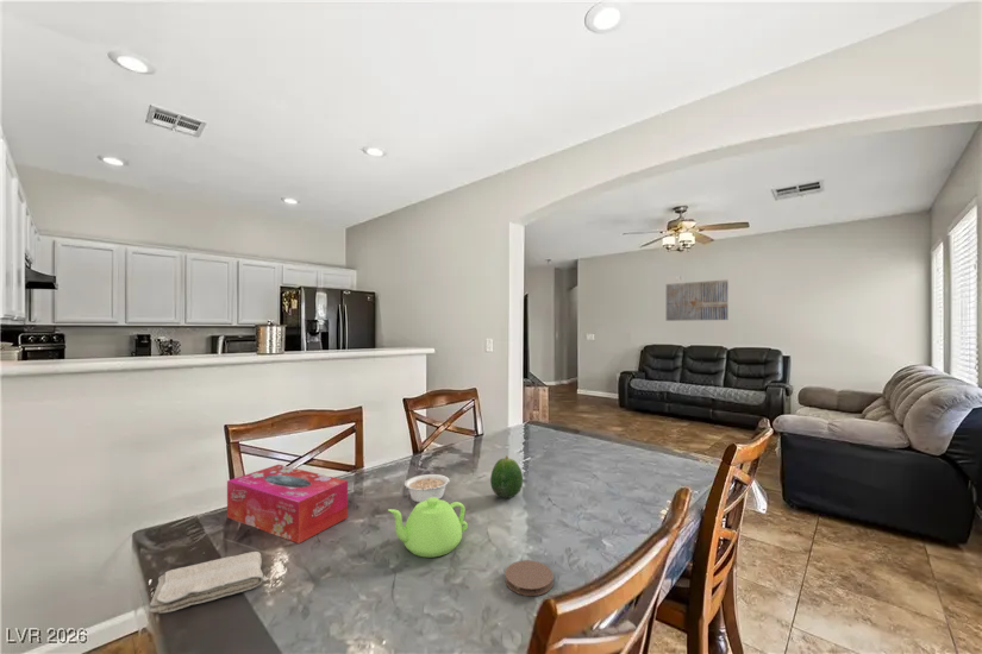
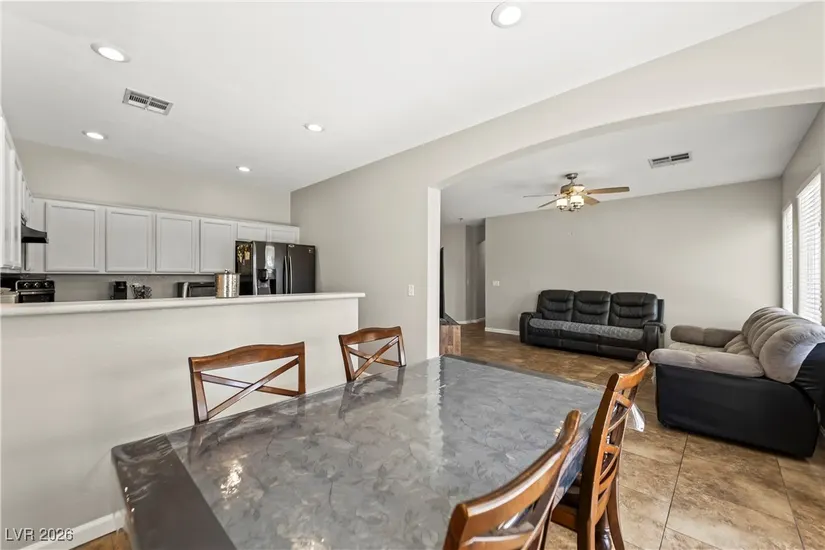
- tissue box [226,464,349,545]
- coaster [503,559,555,597]
- fruit [489,454,524,499]
- legume [404,473,458,503]
- teapot [387,497,469,559]
- wall art [665,278,730,322]
- washcloth [149,551,264,615]
